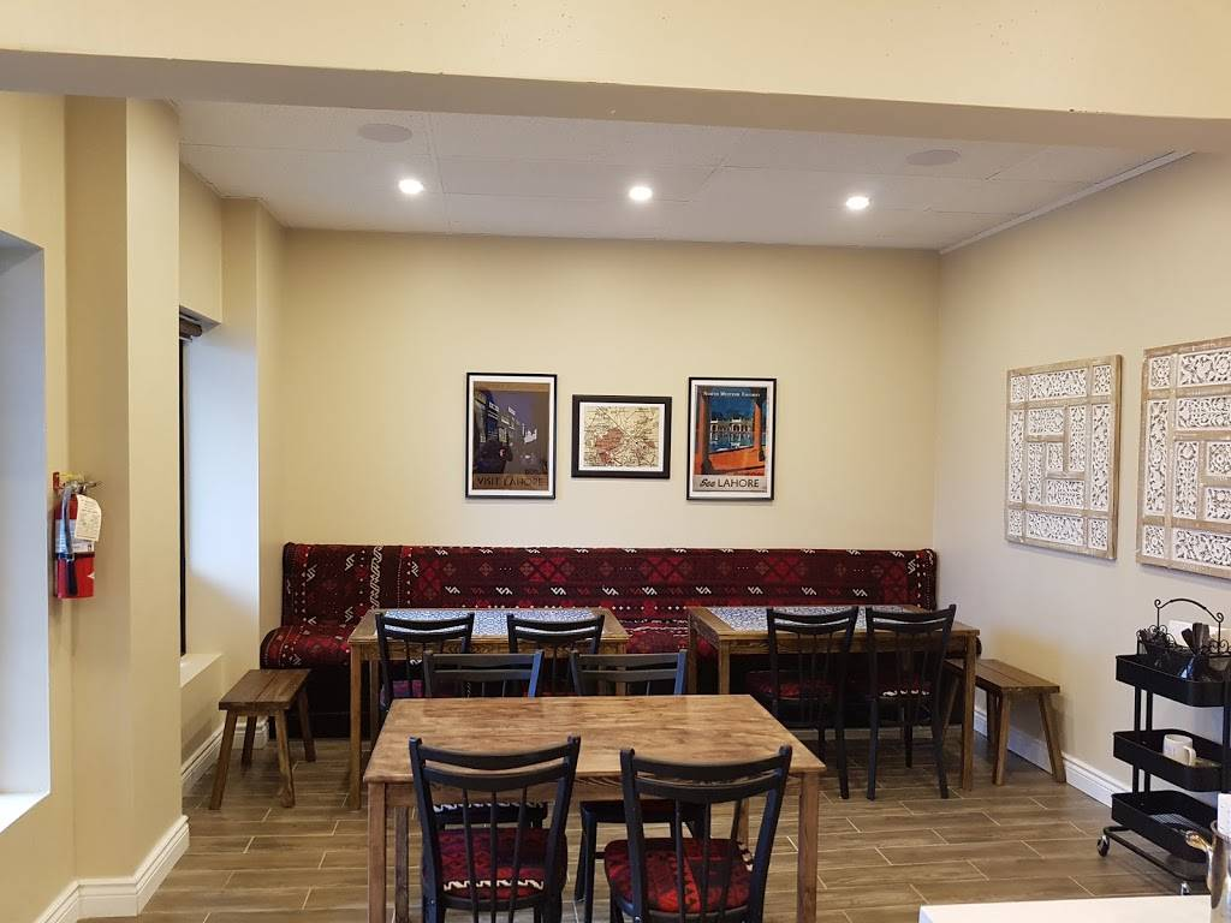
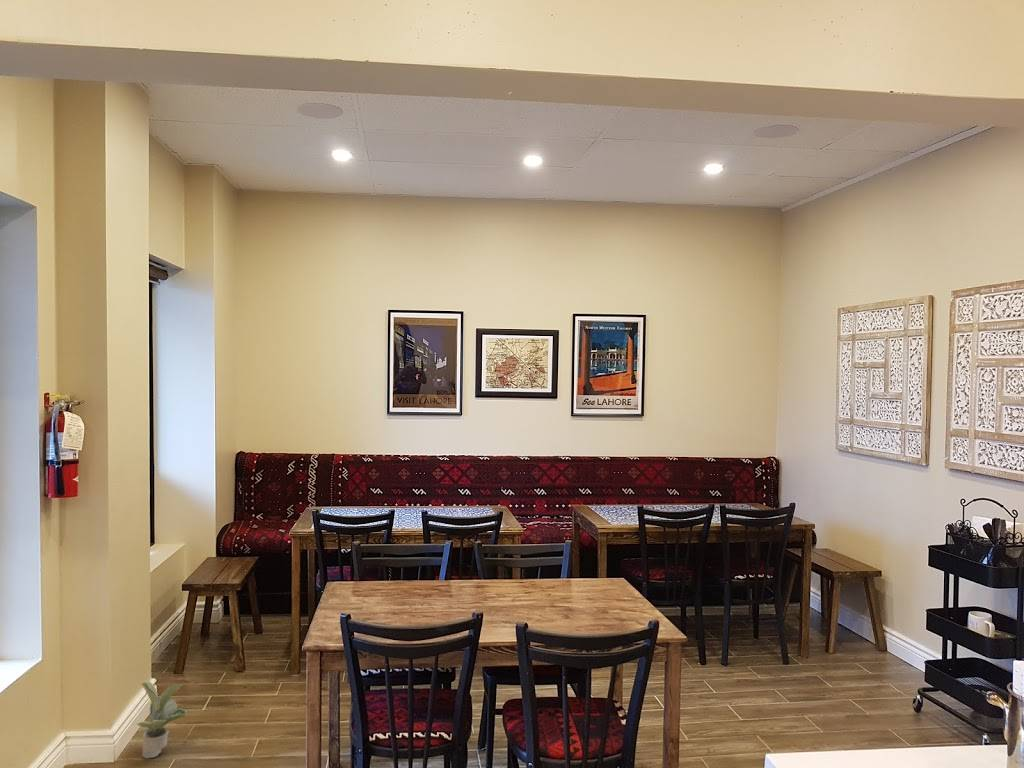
+ potted plant [136,680,188,760]
